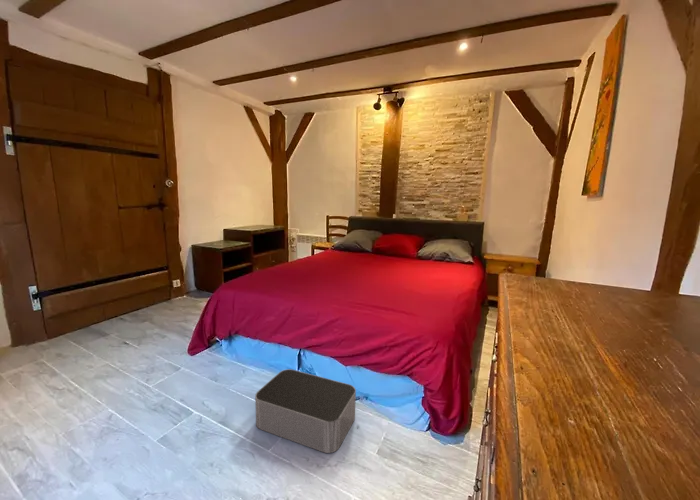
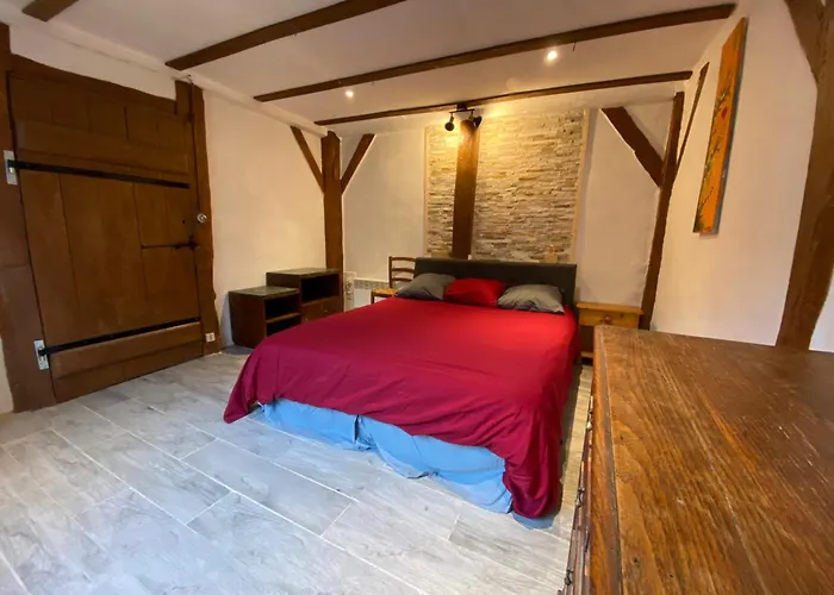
- storage bin [254,368,357,454]
